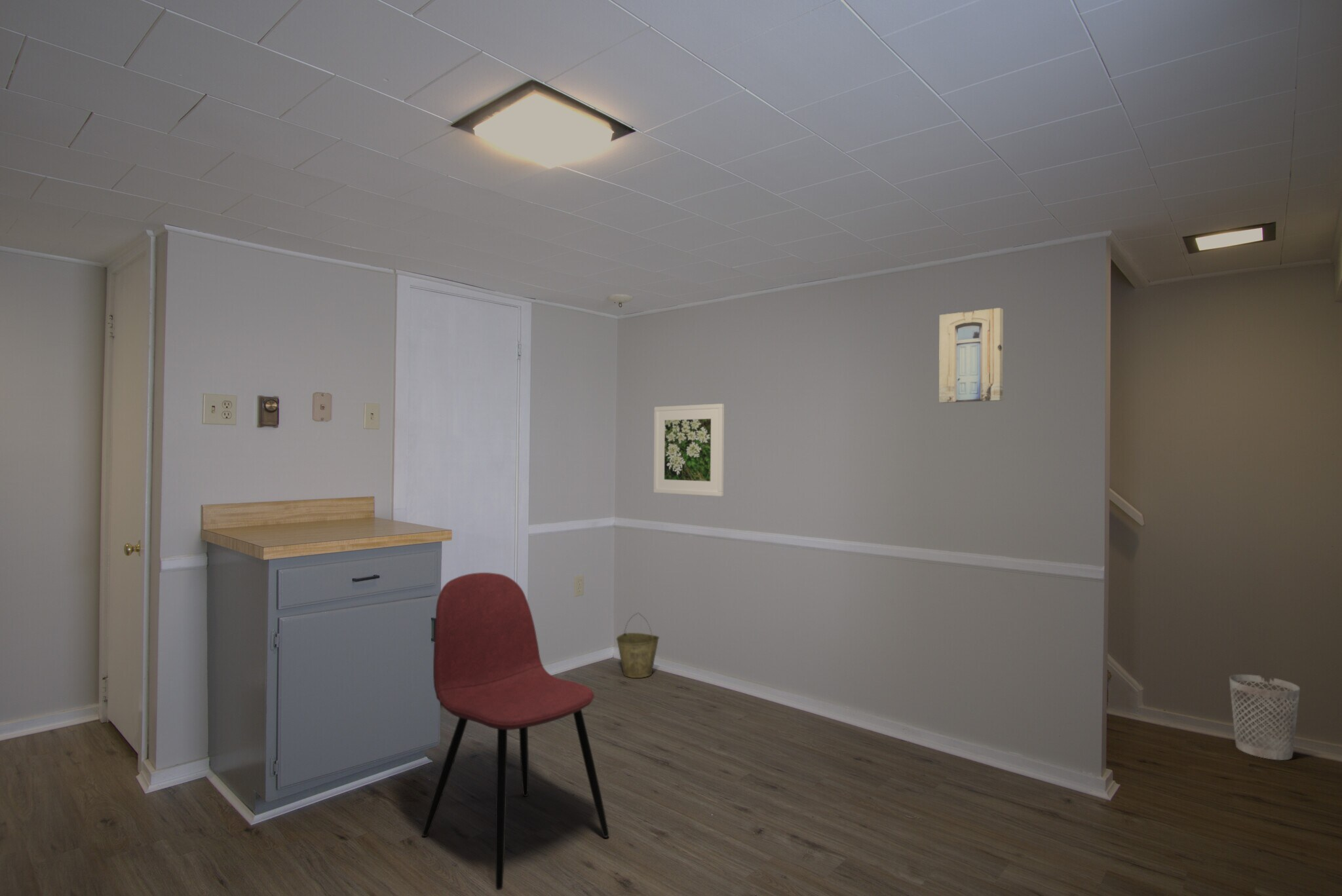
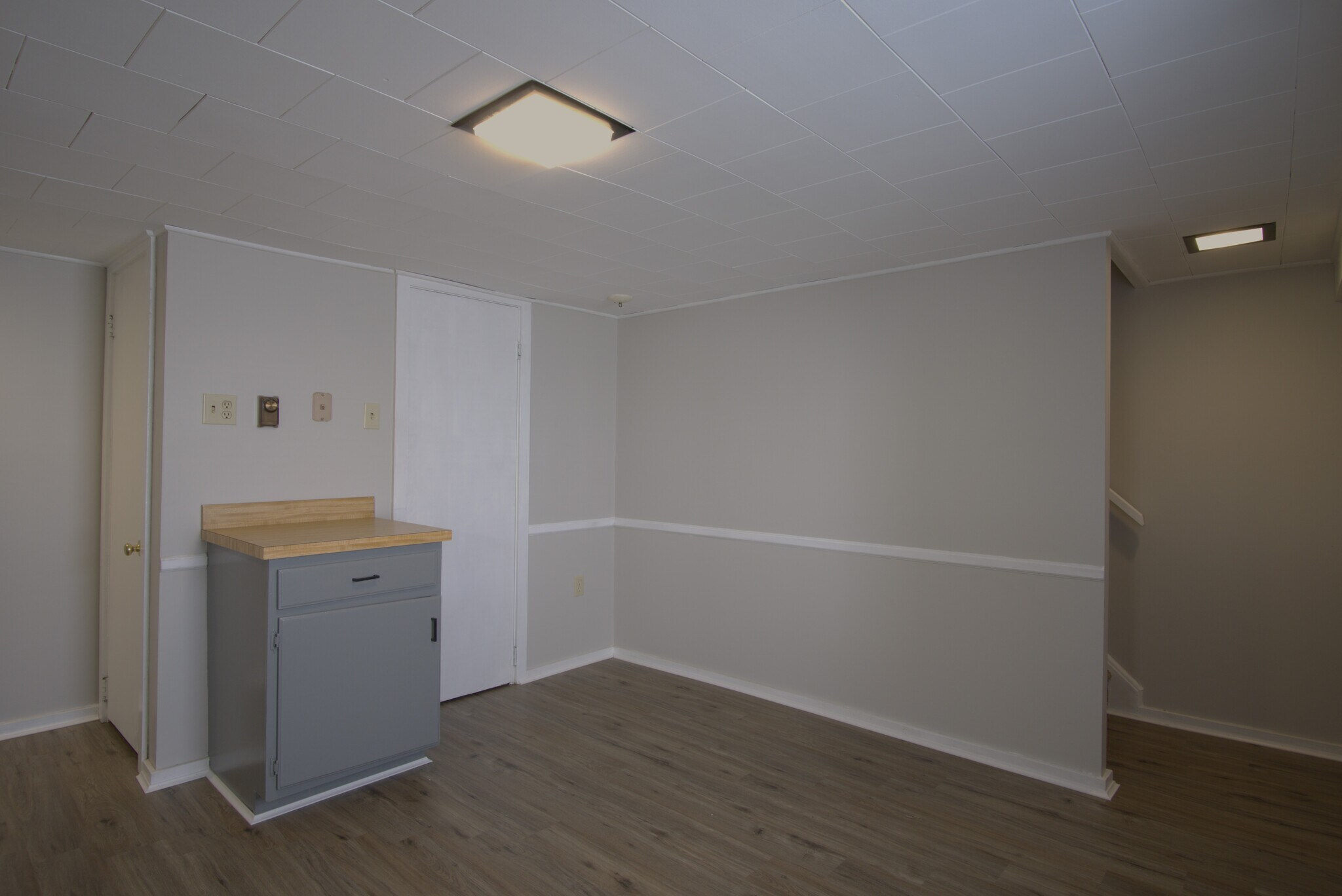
- dining chair [421,572,609,891]
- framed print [653,403,725,497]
- wall art [938,307,1004,403]
- wastebasket [1229,674,1301,761]
- bucket [616,612,660,679]
